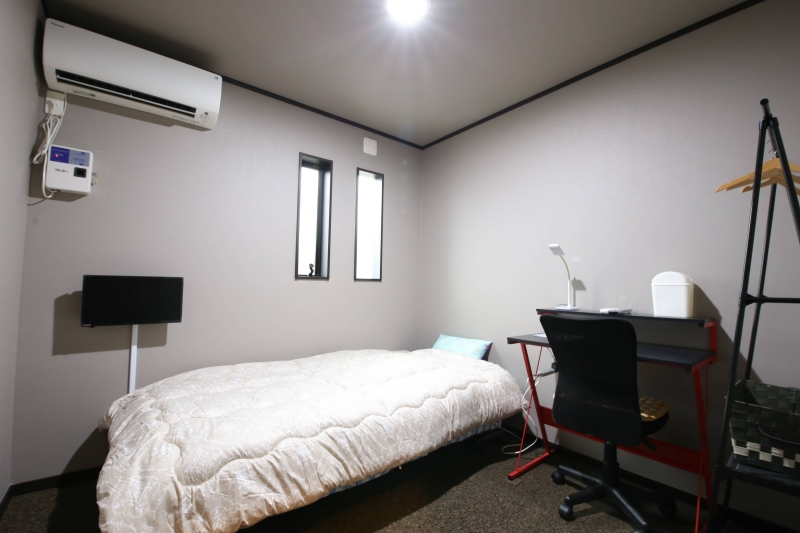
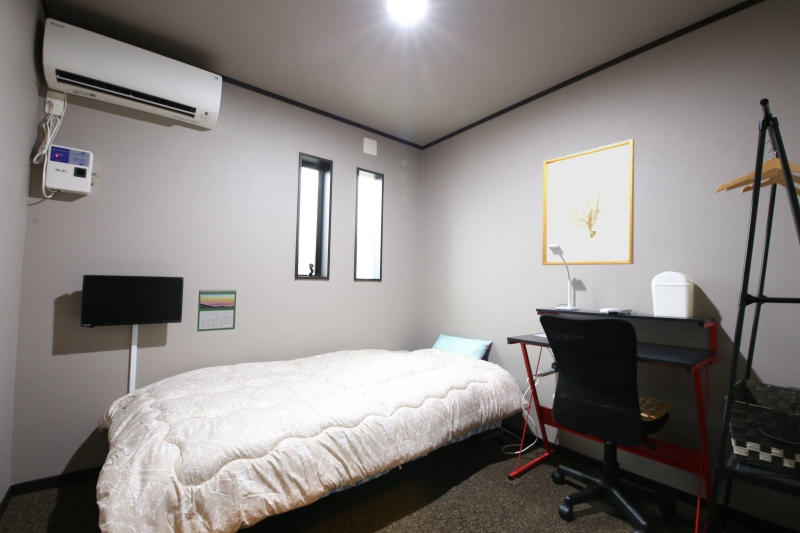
+ wall art [541,138,635,266]
+ calendar [196,288,237,333]
